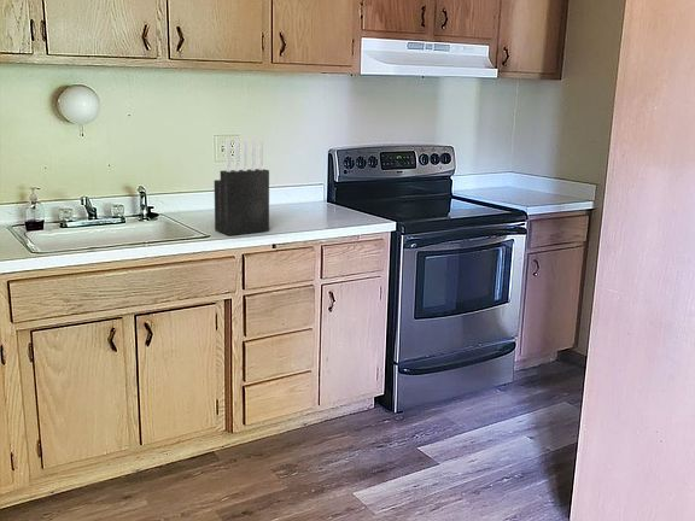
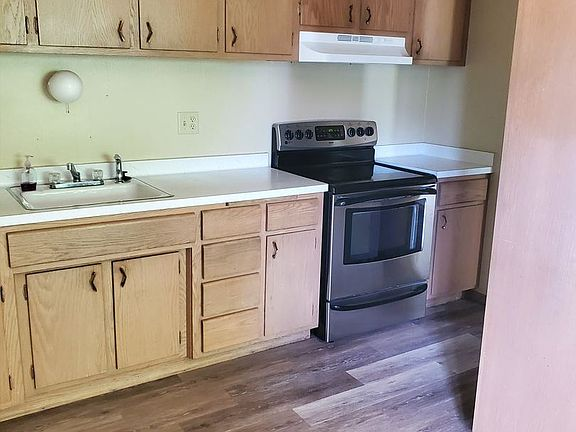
- knife block [214,137,270,236]
